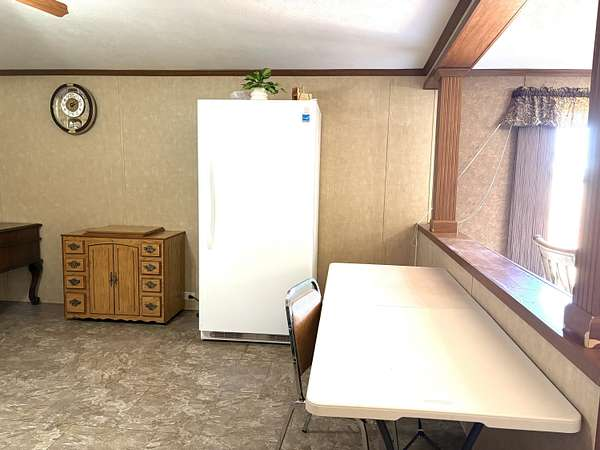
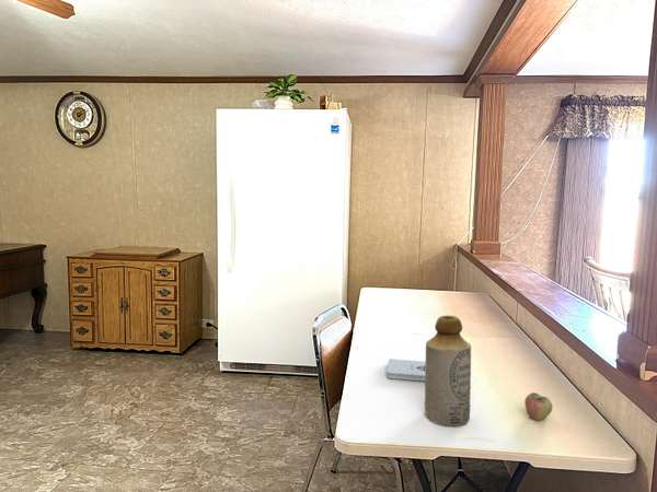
+ bottle [424,315,472,427]
+ notepad [385,358,426,382]
+ apple [523,391,553,421]
